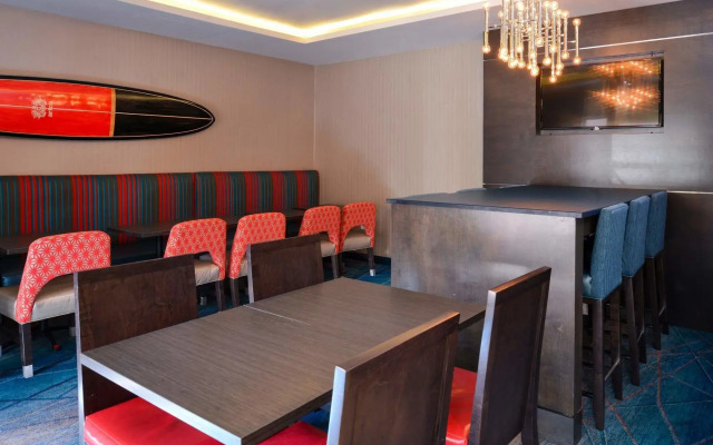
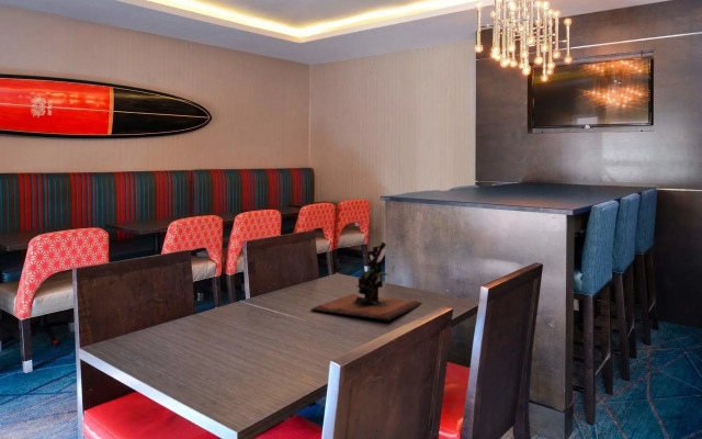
+ plant [310,241,423,322]
